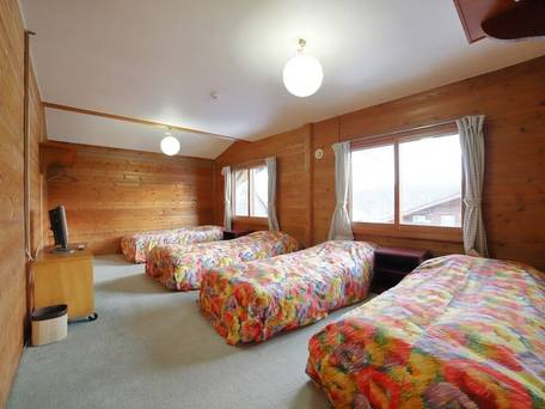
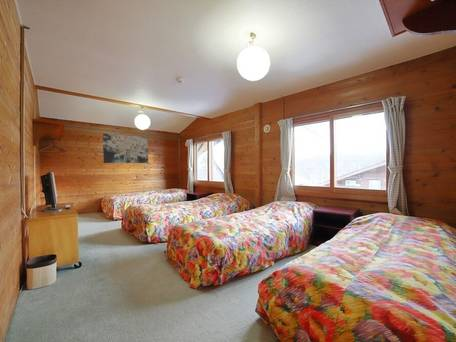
+ wall art [102,133,149,164]
